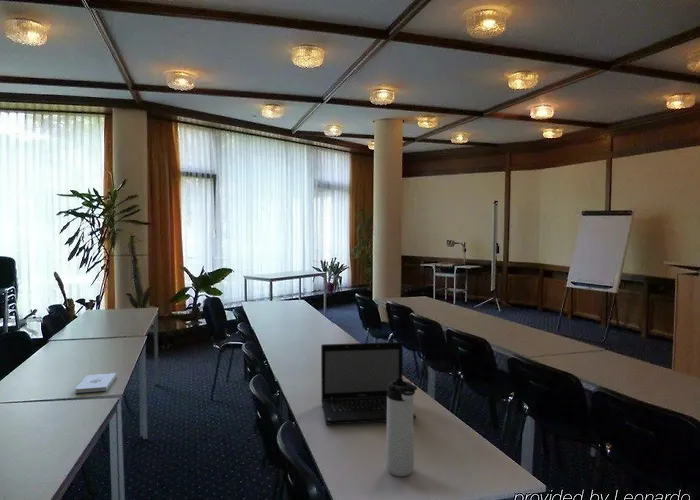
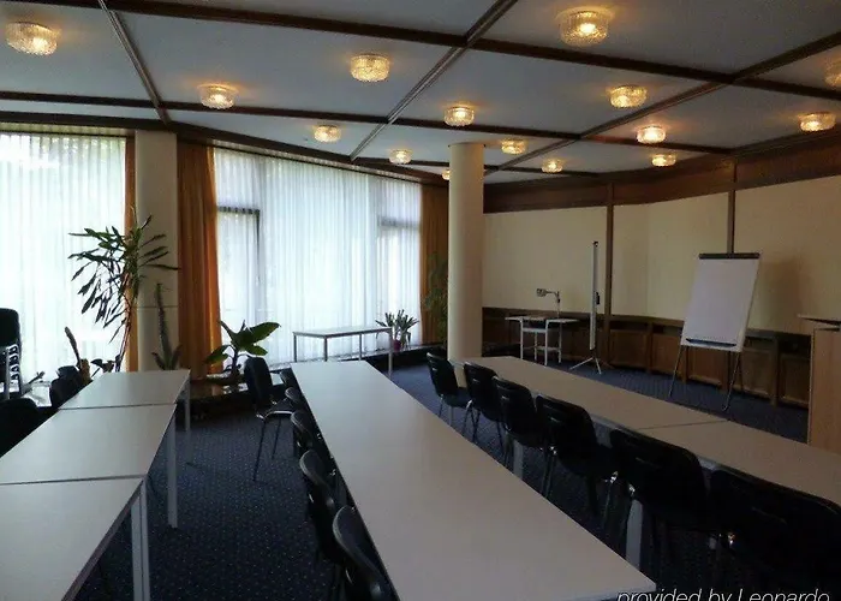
- notepad [74,372,117,394]
- laptop [320,341,417,425]
- thermos bottle [385,378,418,477]
